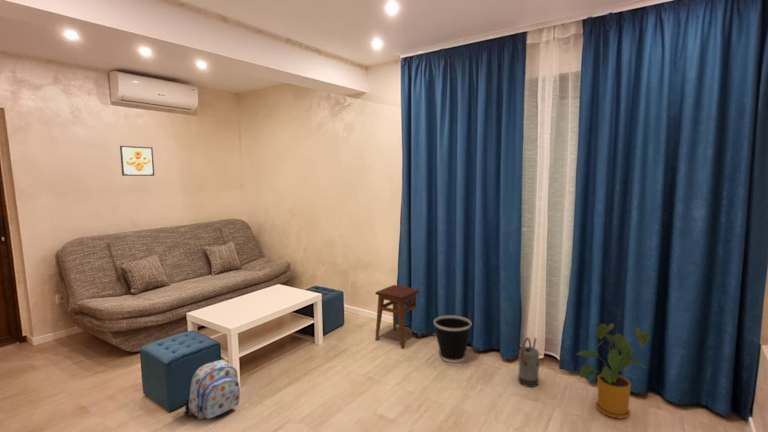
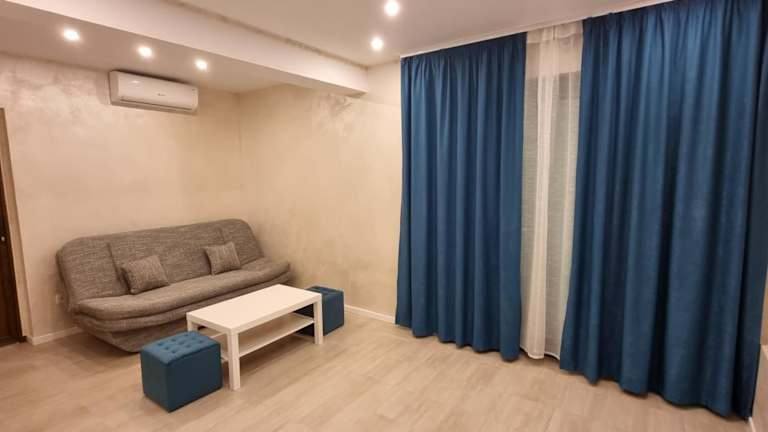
- backpack [183,359,241,421]
- house plant [576,322,651,419]
- stool [374,284,422,349]
- wastebasket [433,314,472,364]
- watering can [517,336,540,388]
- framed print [119,145,155,177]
